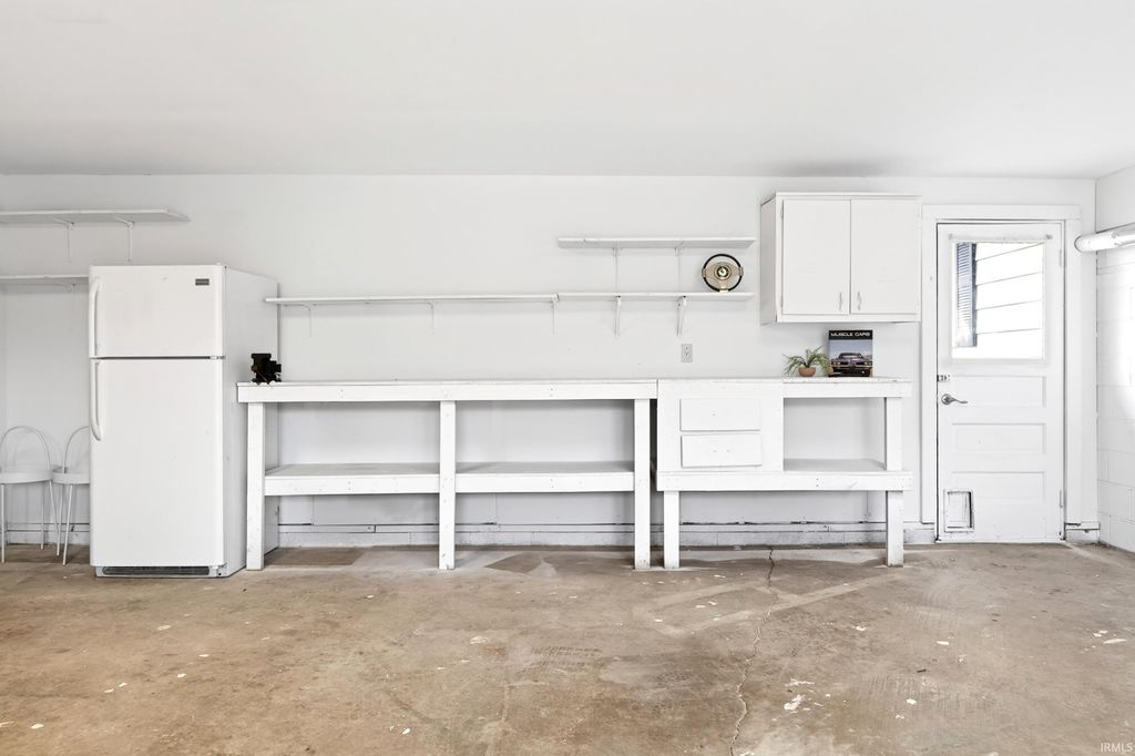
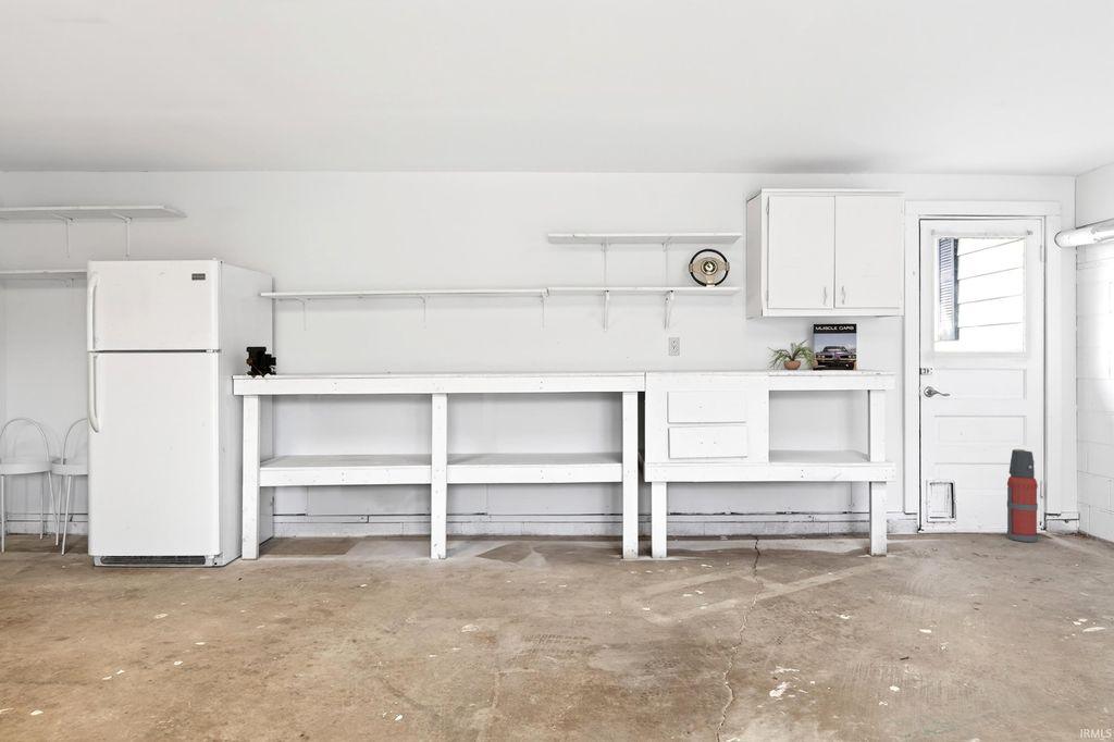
+ fire extinguisher [1006,448,1039,543]
